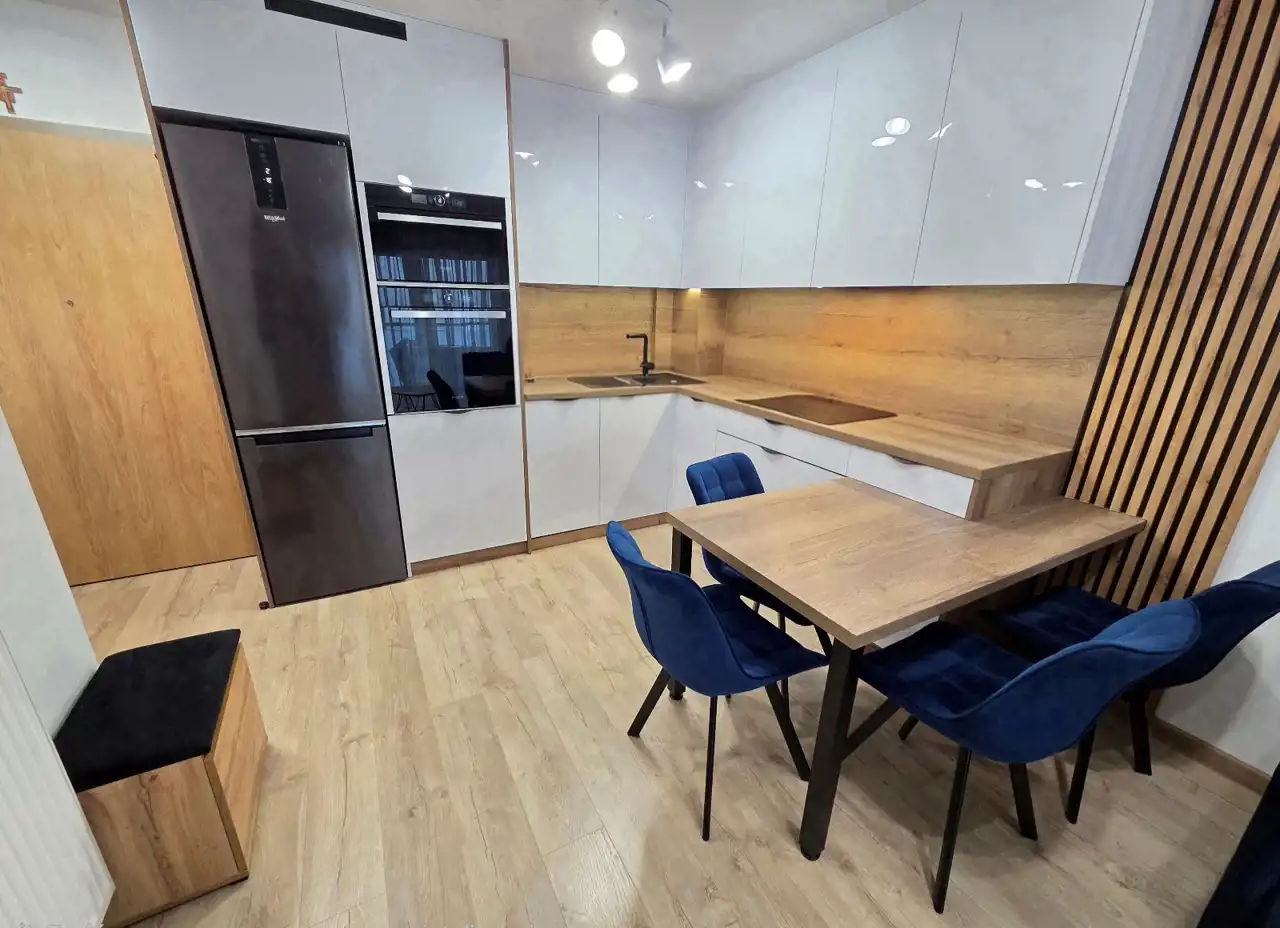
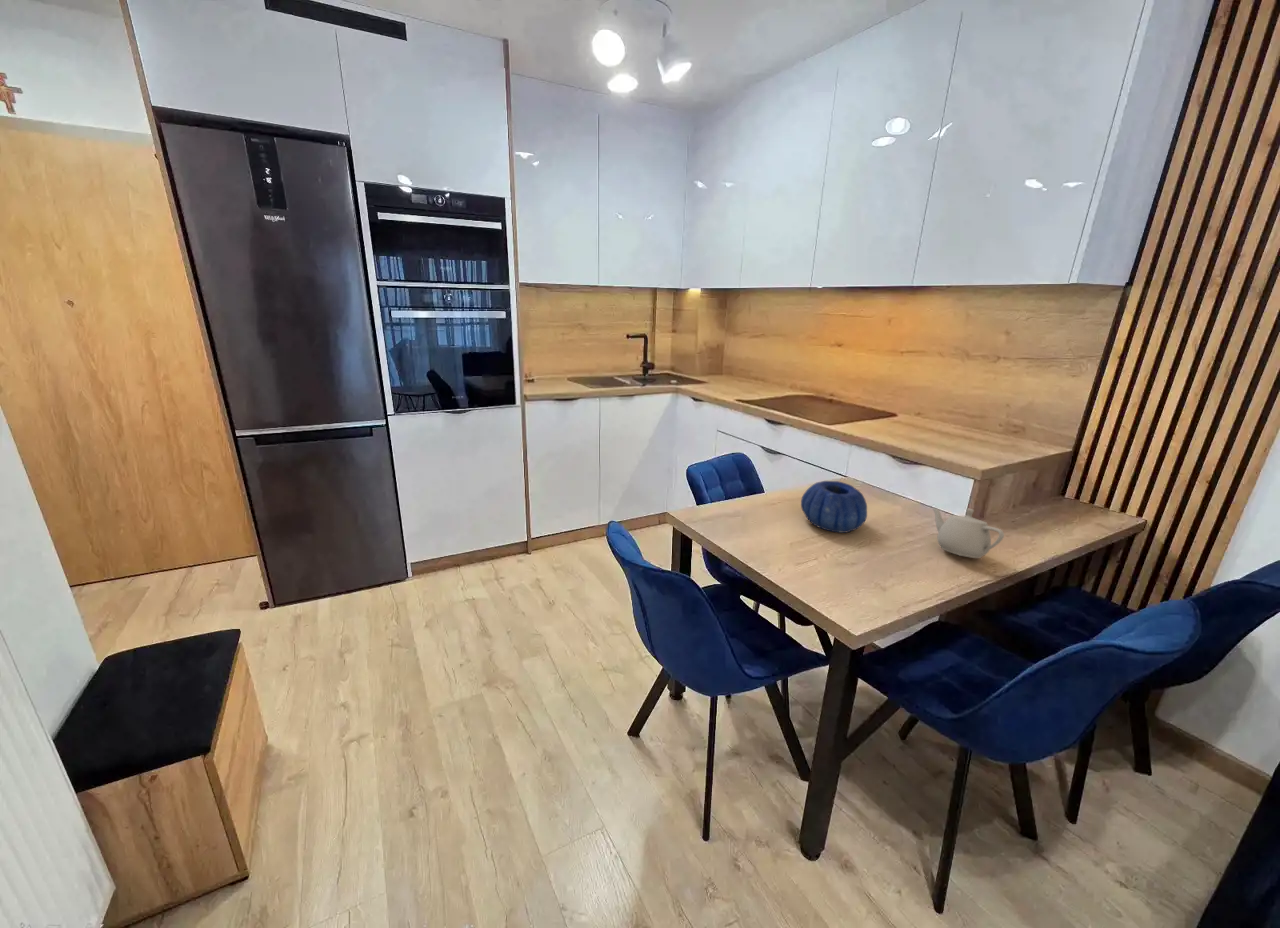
+ decorative bowl [800,480,868,534]
+ teapot [931,507,1005,559]
